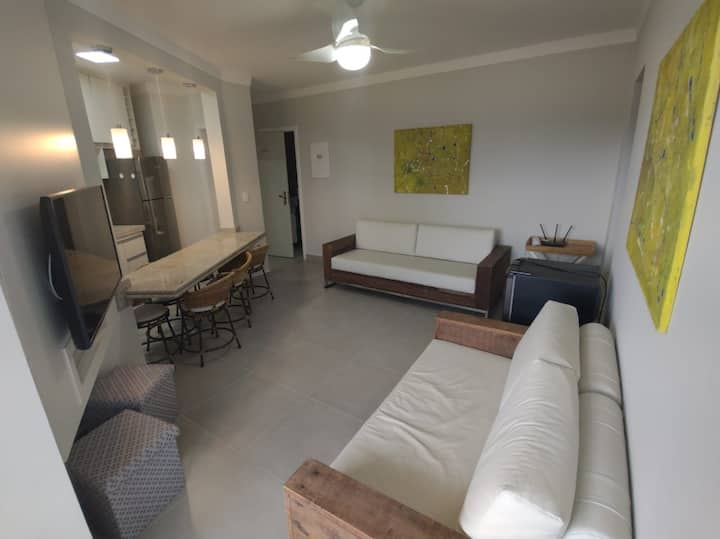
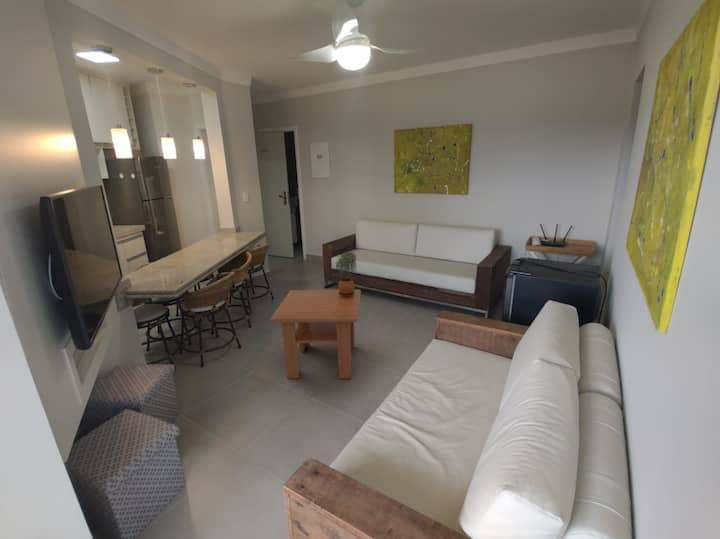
+ potted plant [335,251,358,297]
+ coffee table [269,288,362,380]
